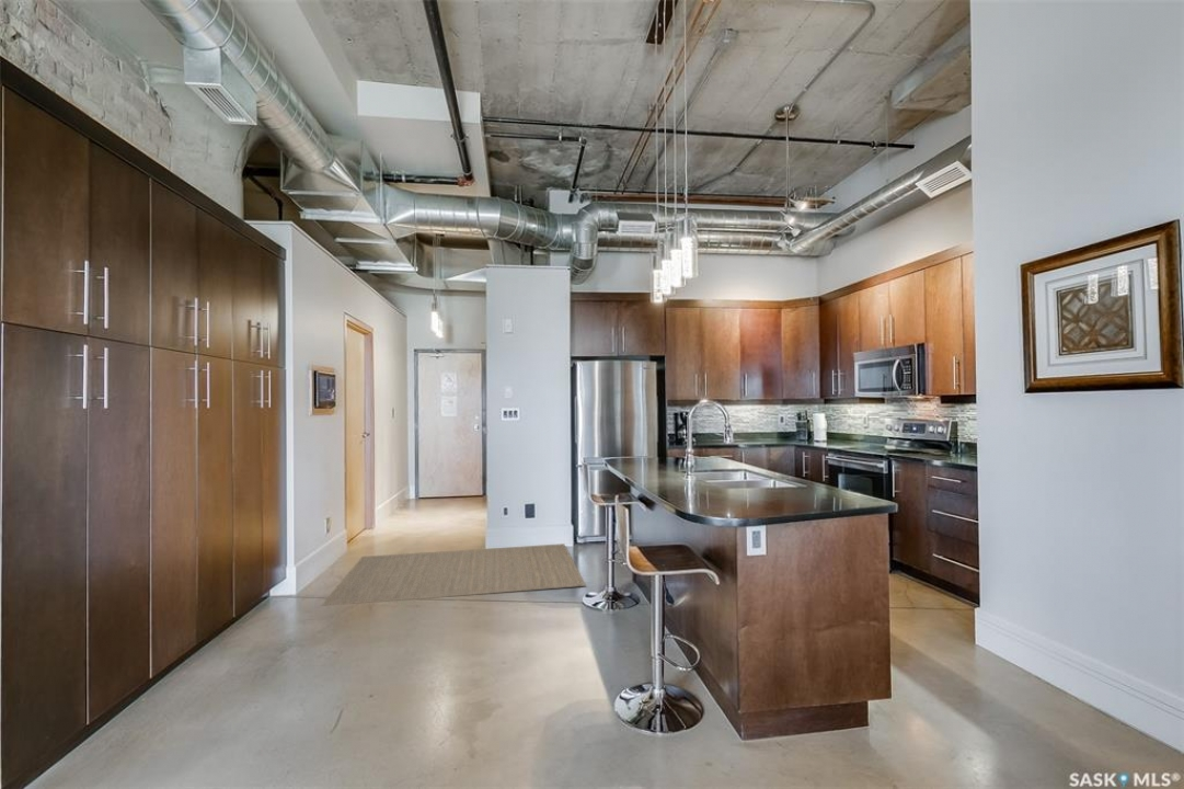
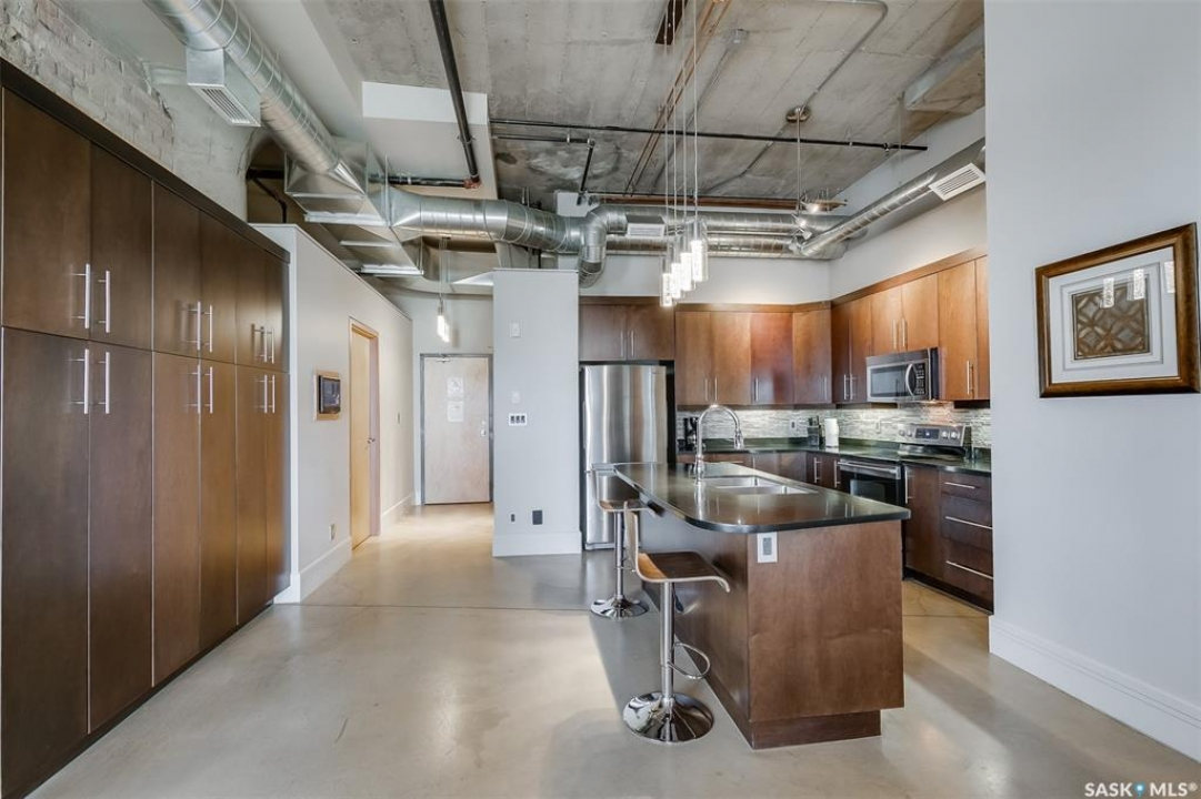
- rug [320,542,587,607]
